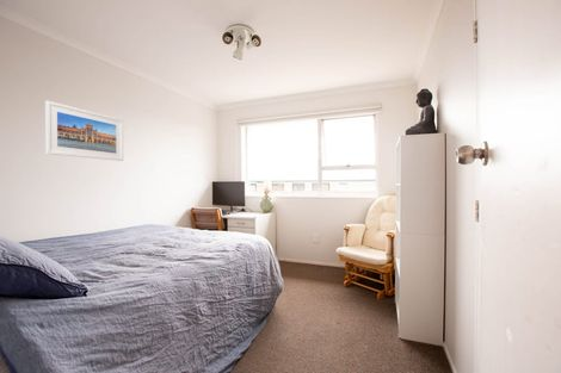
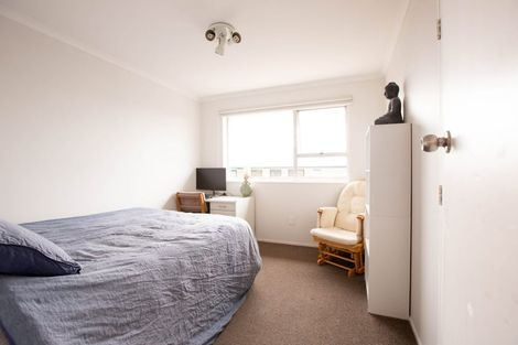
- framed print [44,100,124,162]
